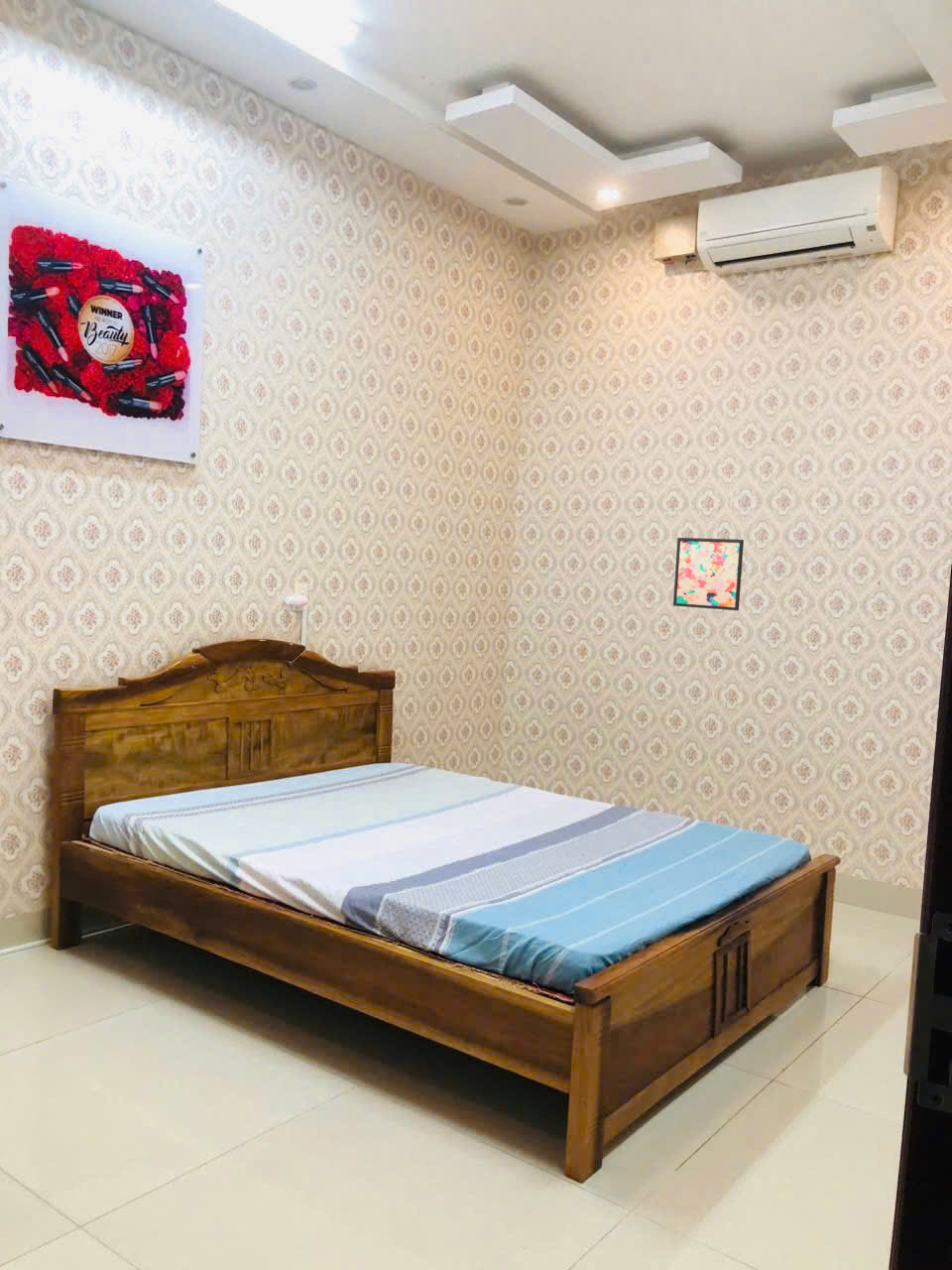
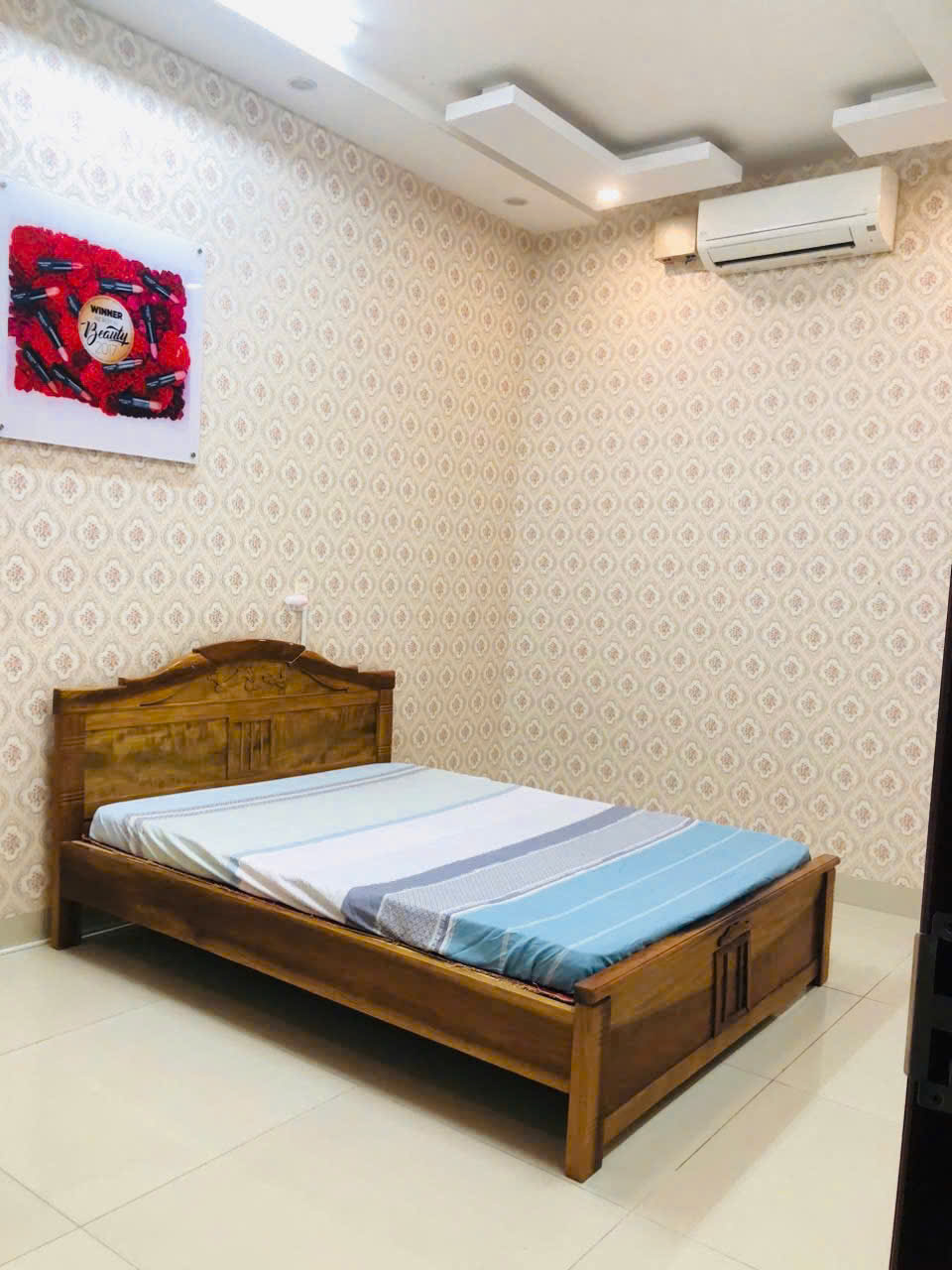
- wall art [672,537,745,611]
